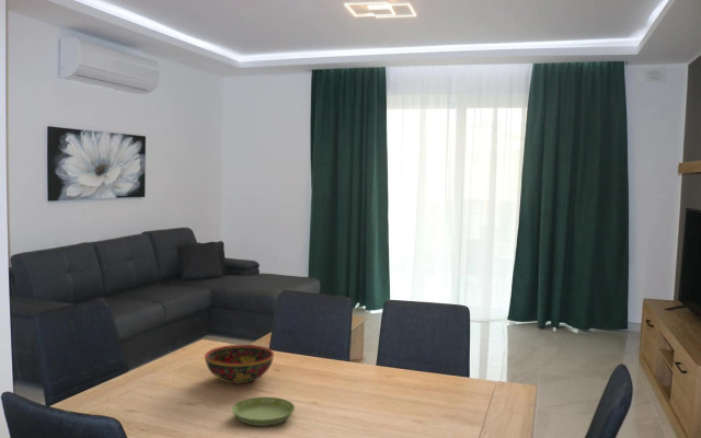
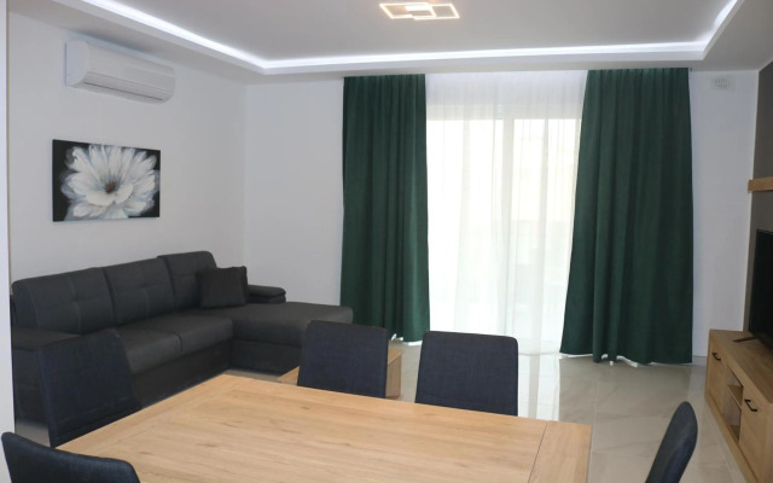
- saucer [231,396,296,427]
- bowl [204,344,275,384]
